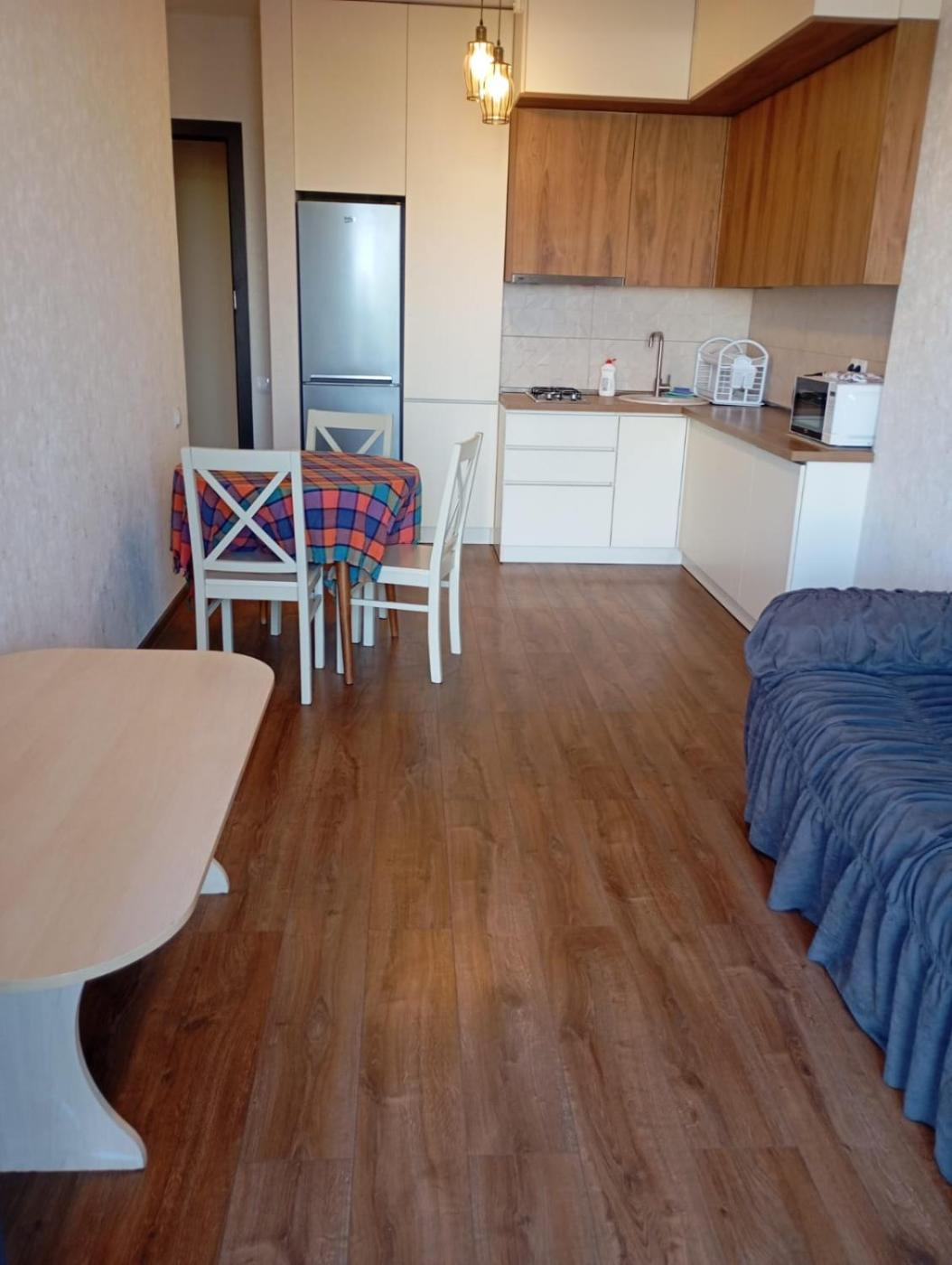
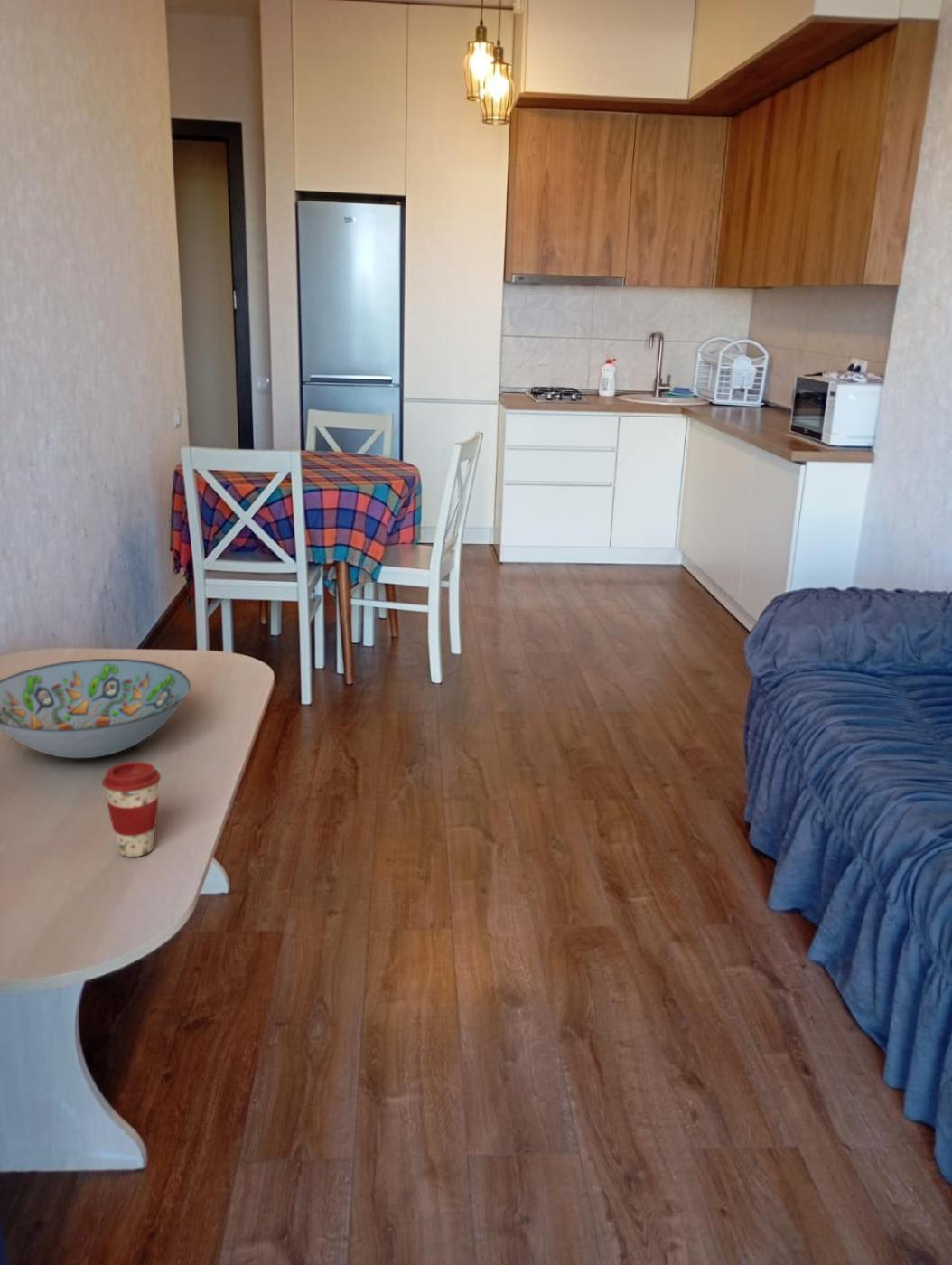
+ decorative bowl [0,658,191,759]
+ coffee cup [101,761,162,857]
